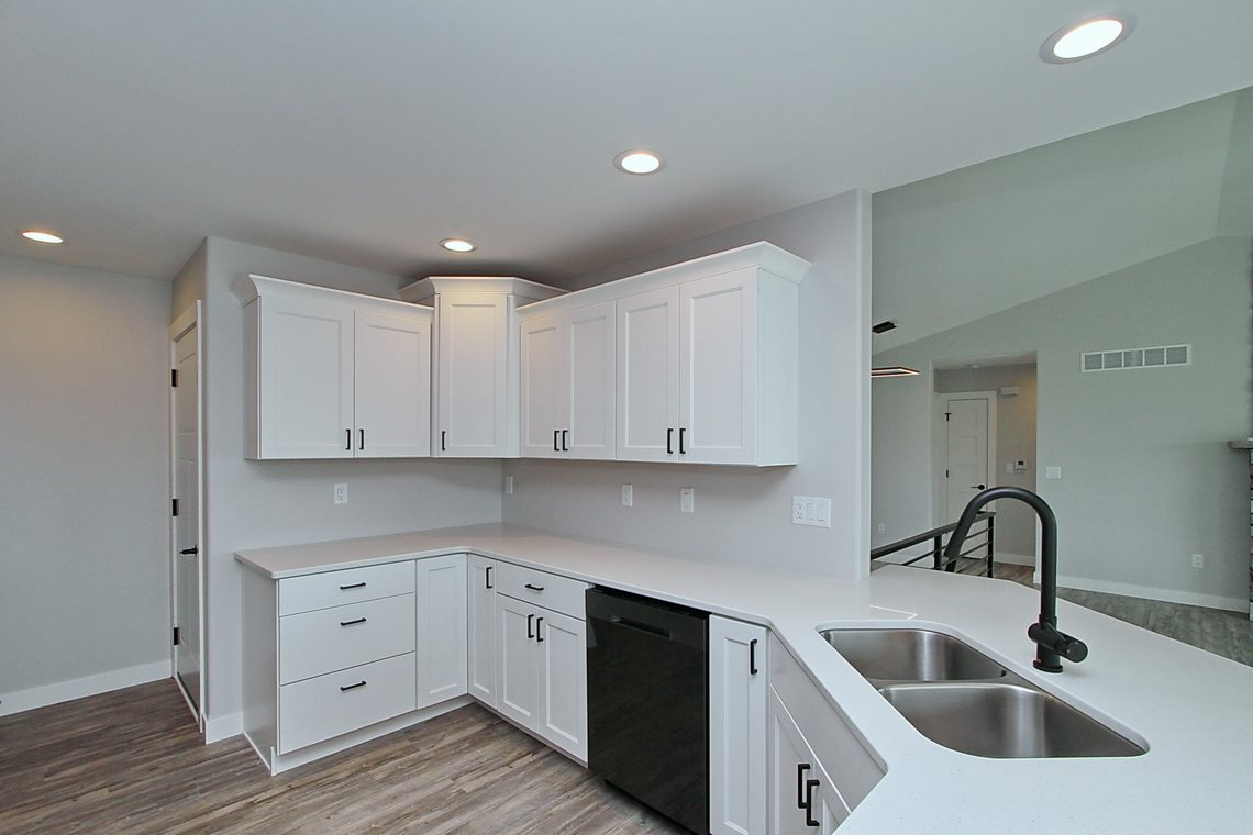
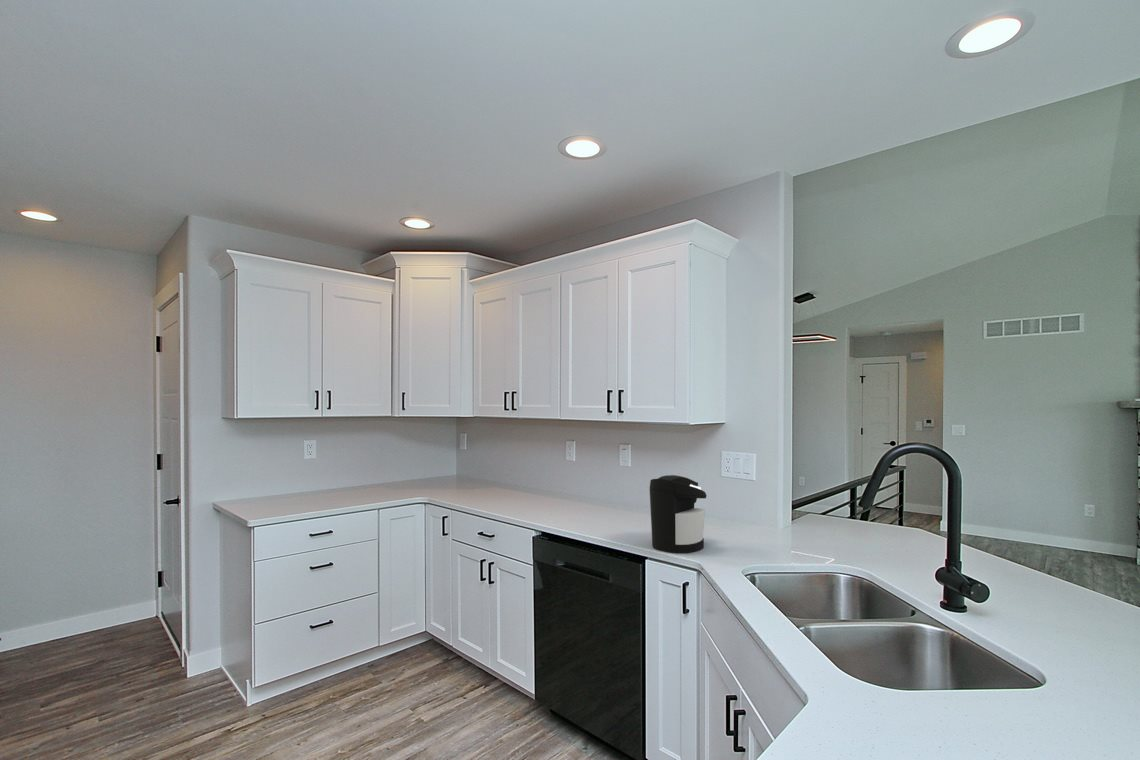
+ coffee maker [649,474,708,555]
